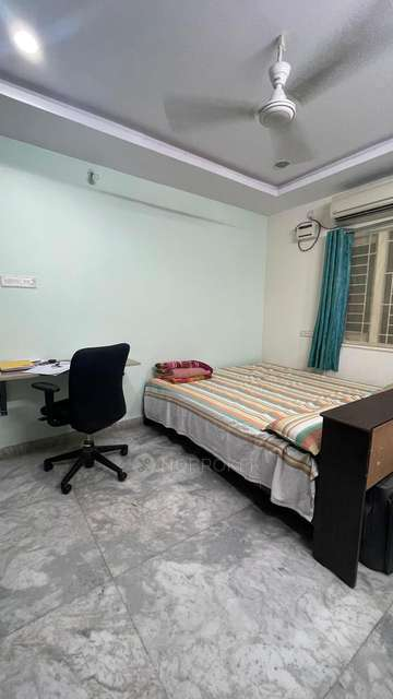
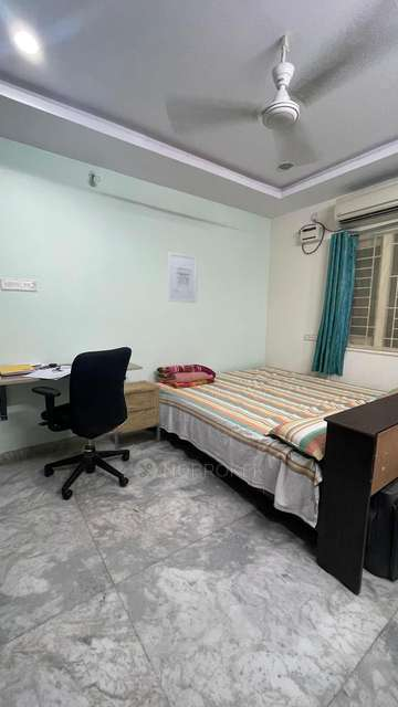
+ wall art [167,251,199,304]
+ nightstand [103,379,161,451]
